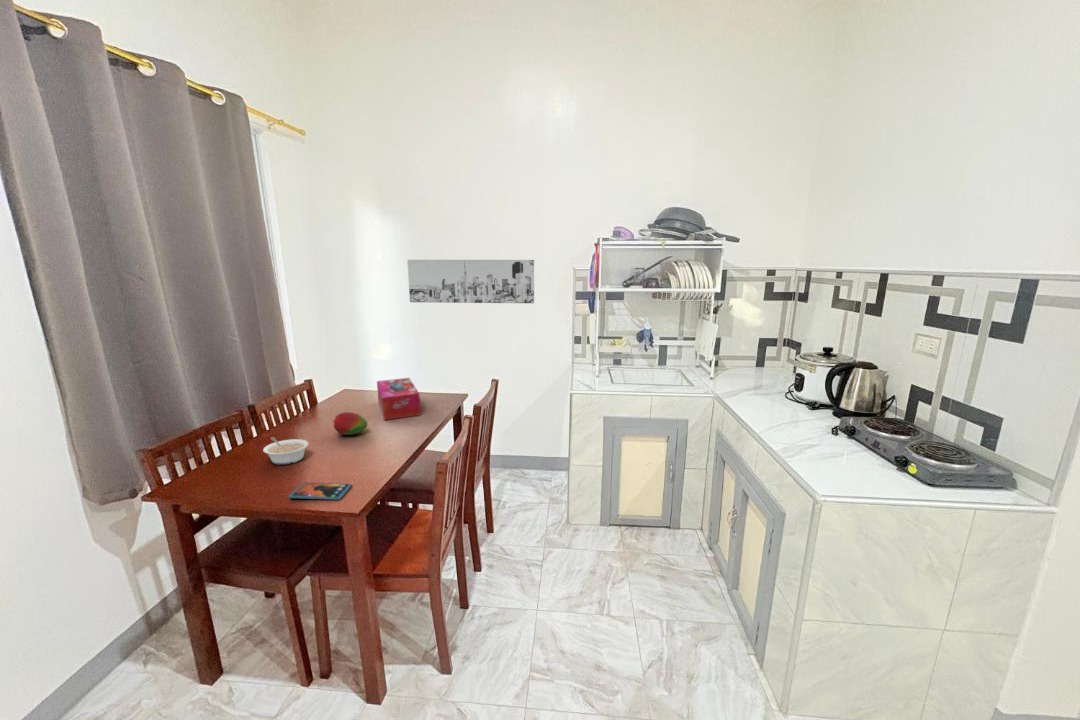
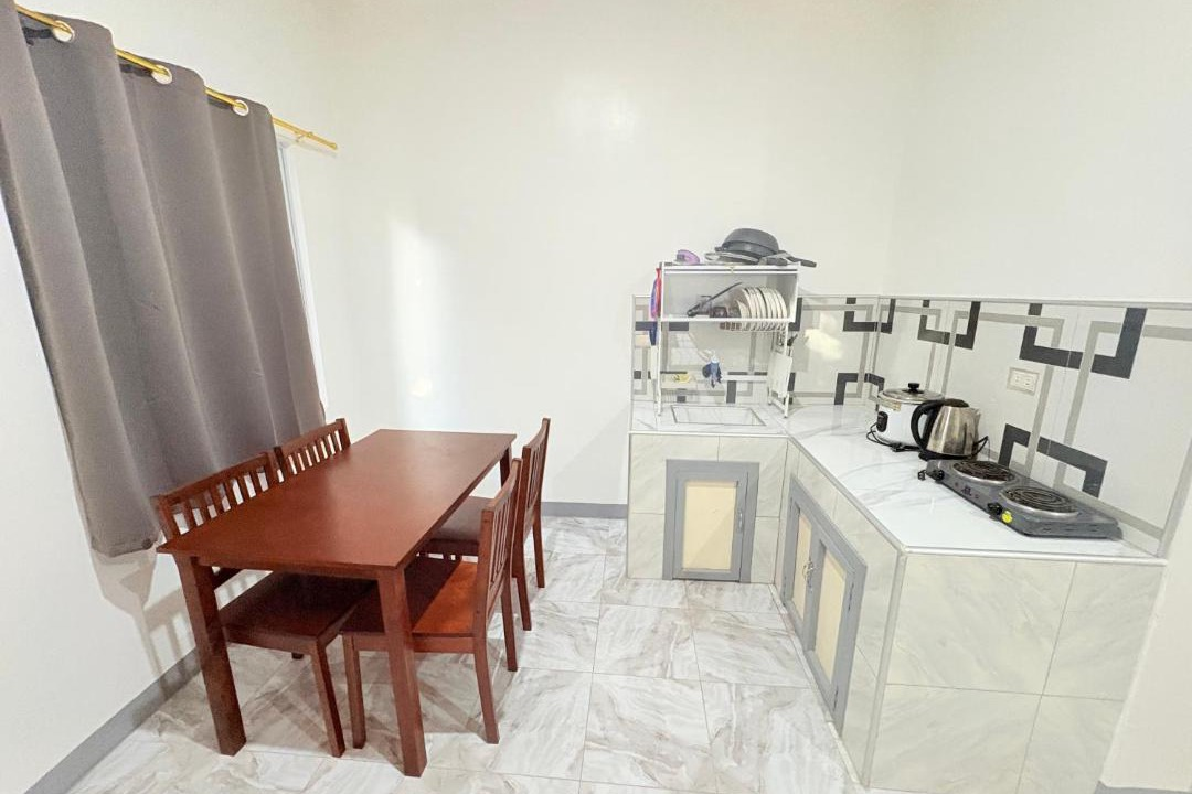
- fruit [332,411,368,436]
- wall art [406,259,535,304]
- legume [262,436,310,466]
- tissue box [376,377,422,421]
- smartphone [287,481,353,501]
